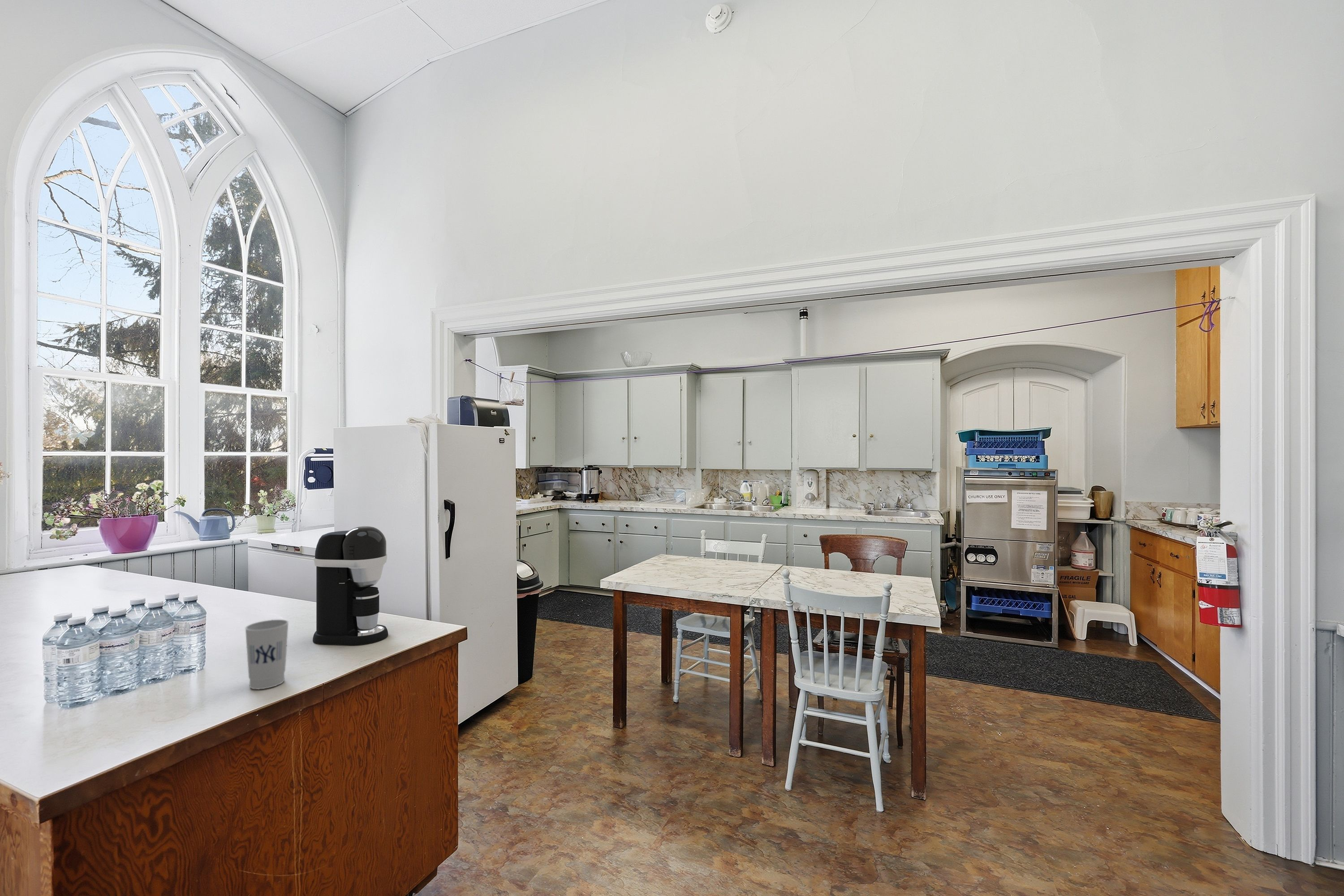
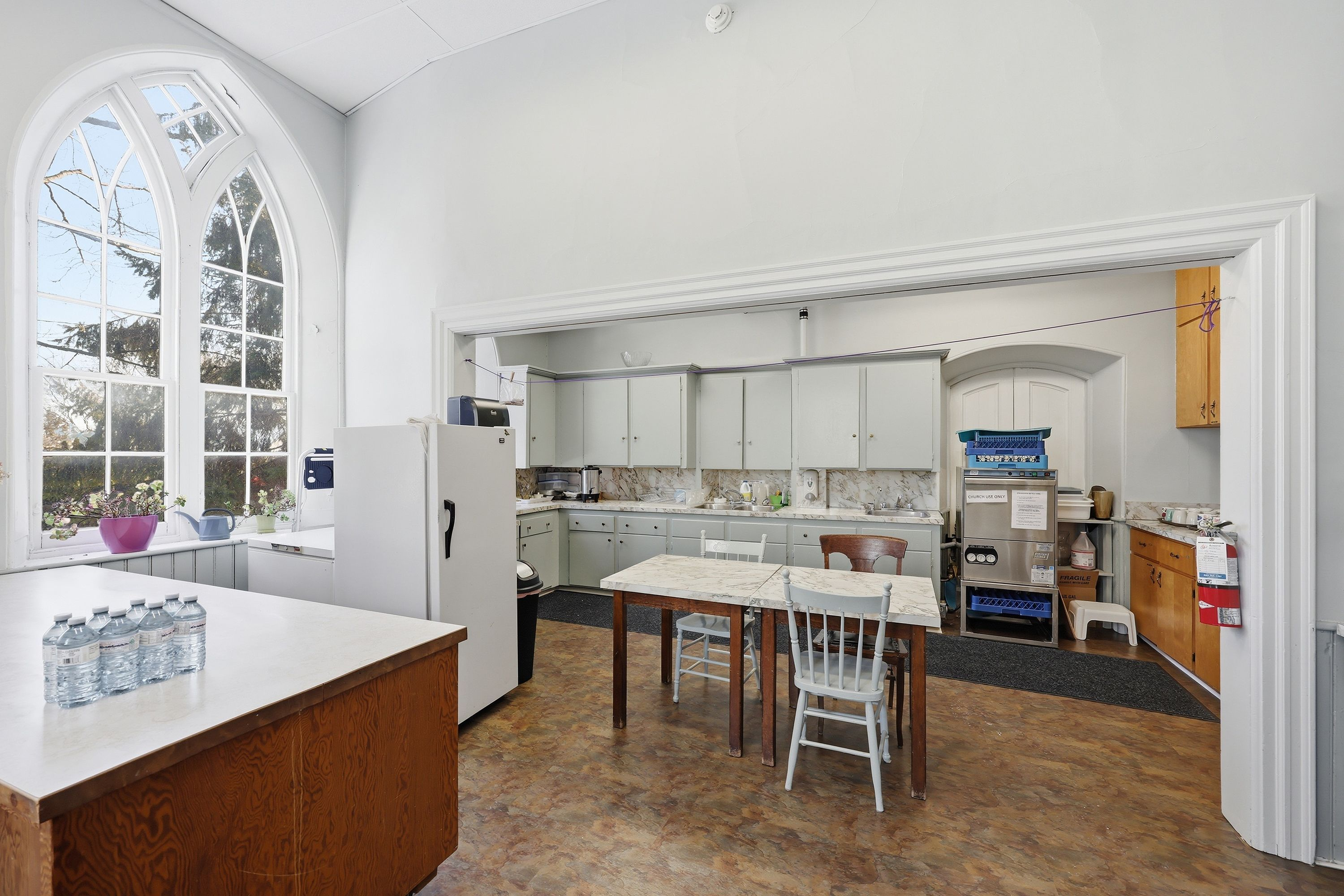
- cup [245,619,289,690]
- coffee maker [312,526,388,646]
